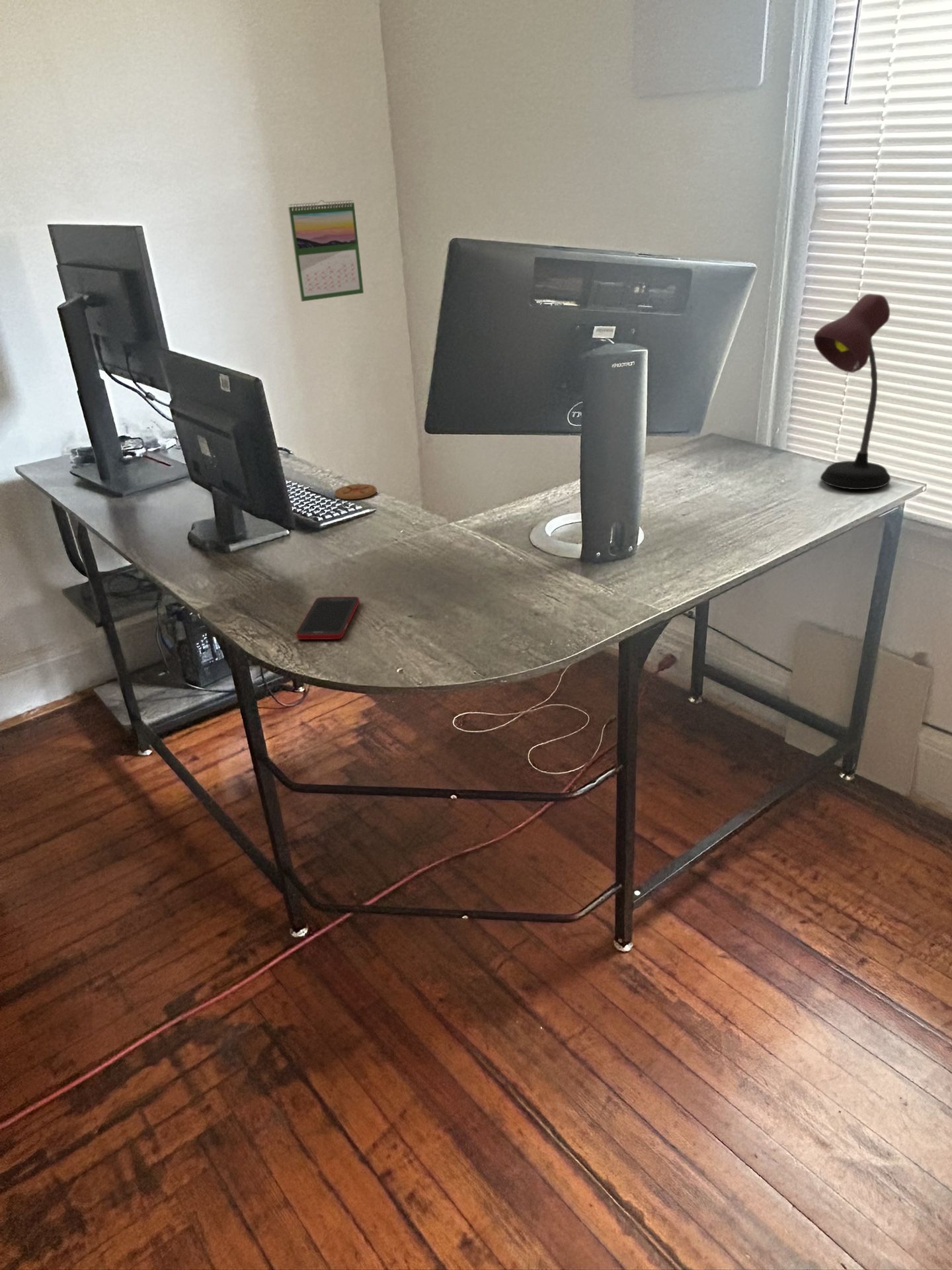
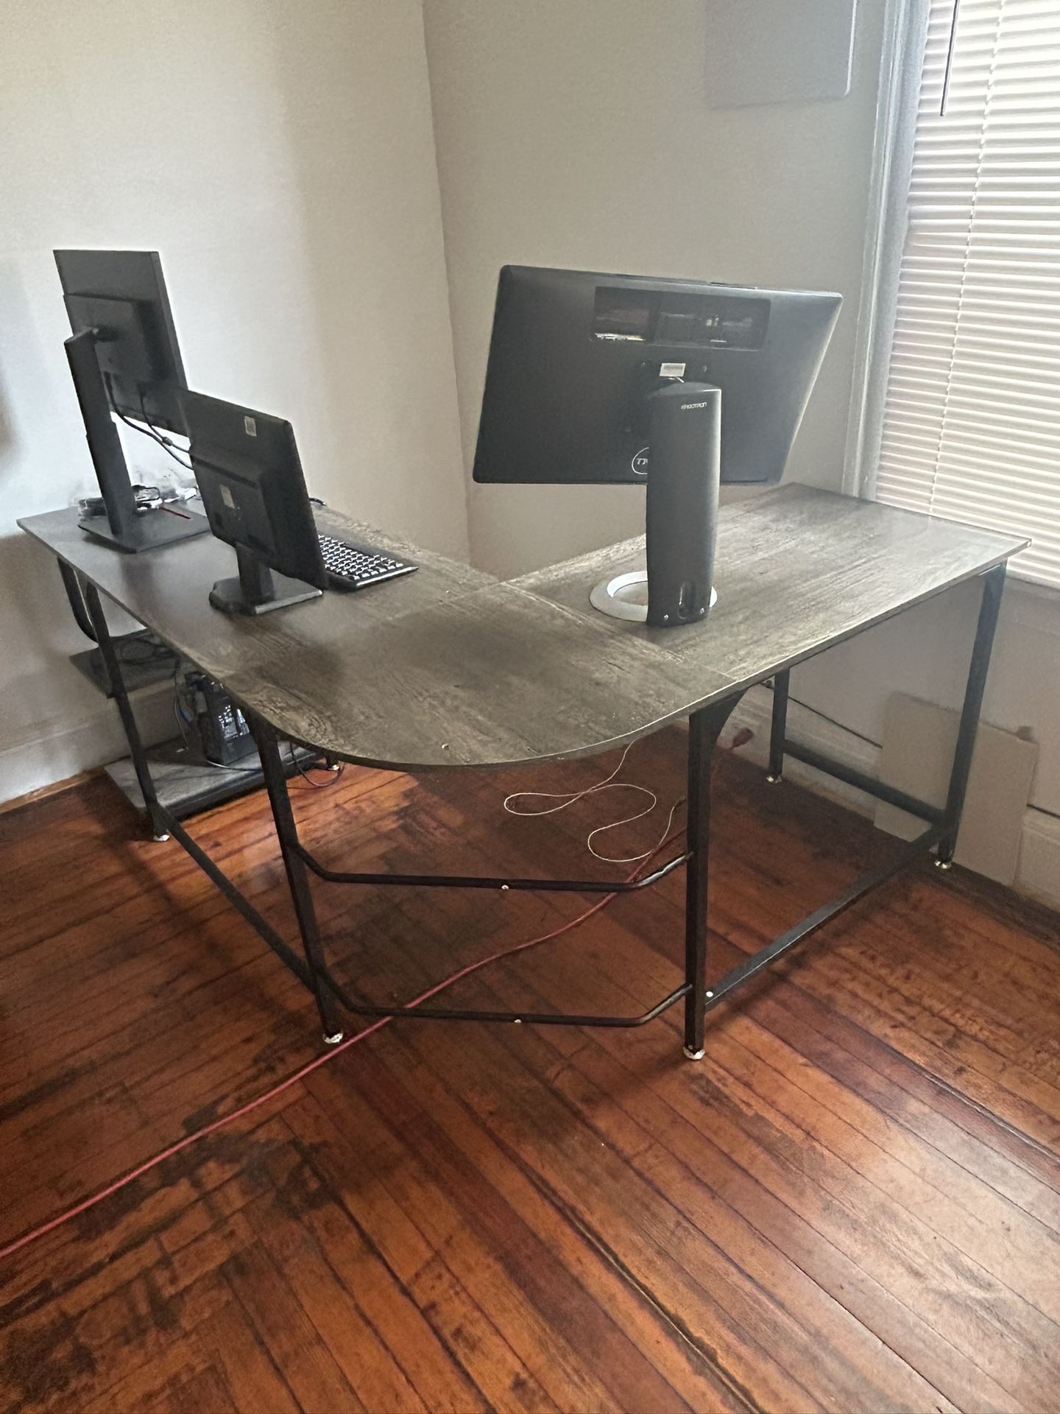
- cell phone [296,596,360,640]
- desk lamp [813,293,891,490]
- coaster [334,484,377,500]
- calendar [288,199,364,302]
